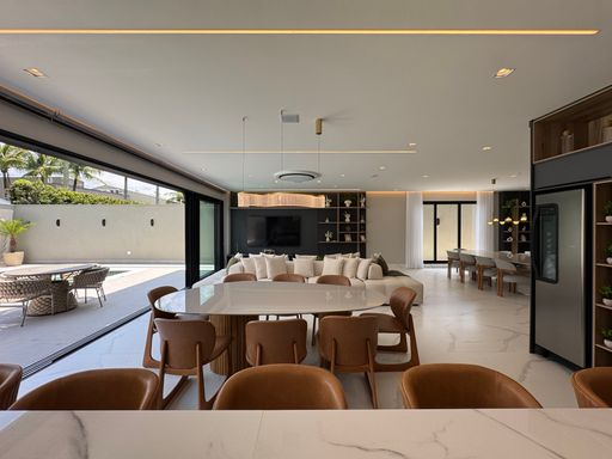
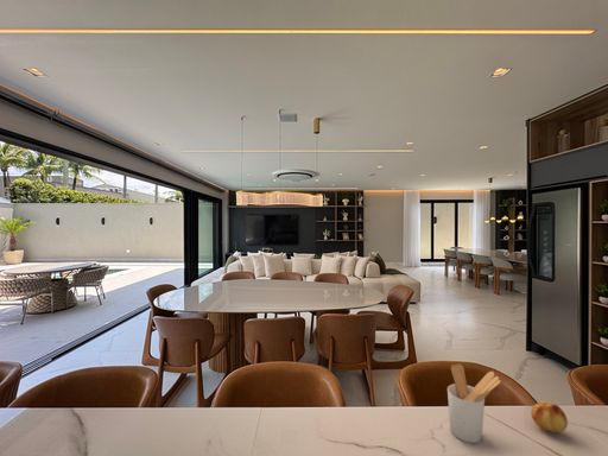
+ utensil holder [446,363,501,444]
+ fruit [531,400,569,433]
